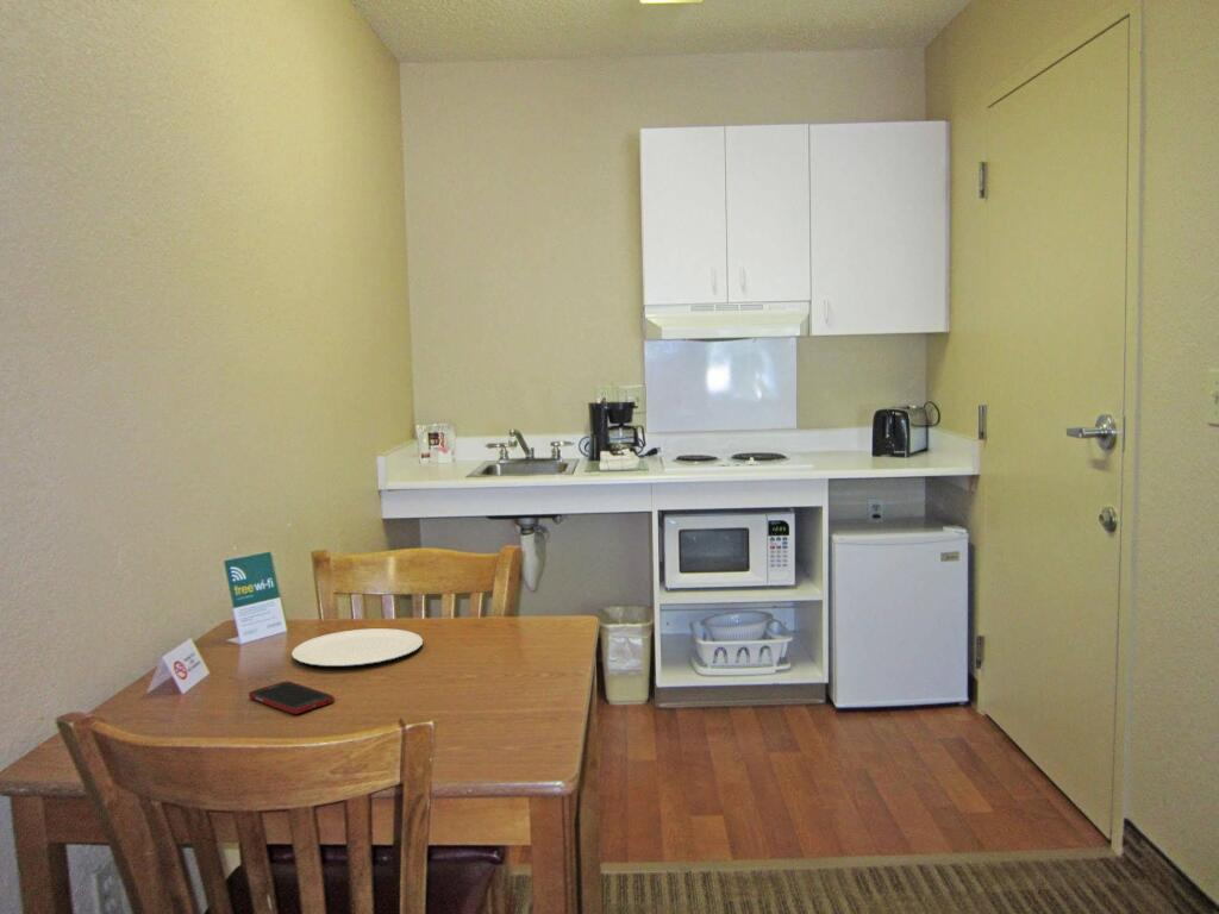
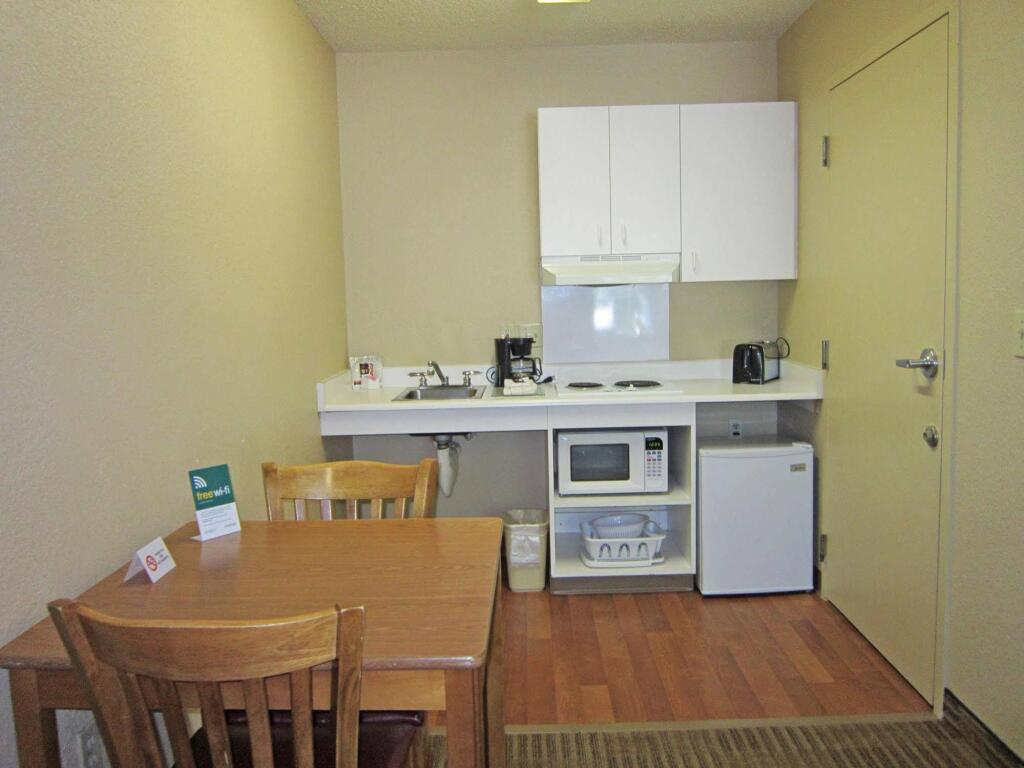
- plate [290,627,424,668]
- cell phone [248,680,336,715]
